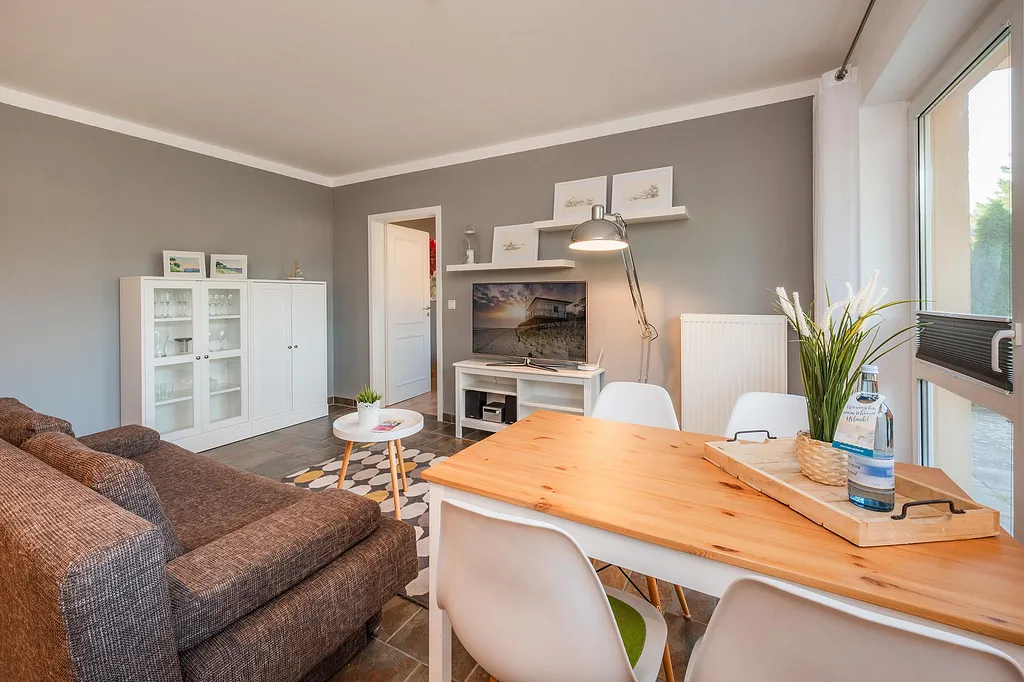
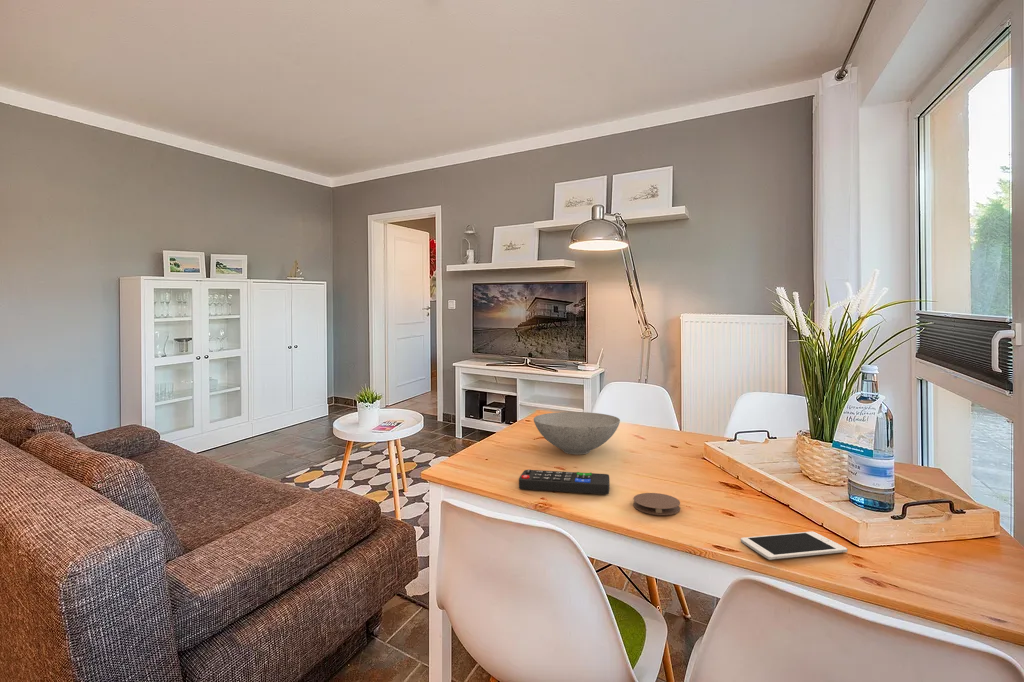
+ coaster [632,492,681,516]
+ cell phone [740,531,848,561]
+ bowl [533,411,621,455]
+ remote control [518,469,611,495]
